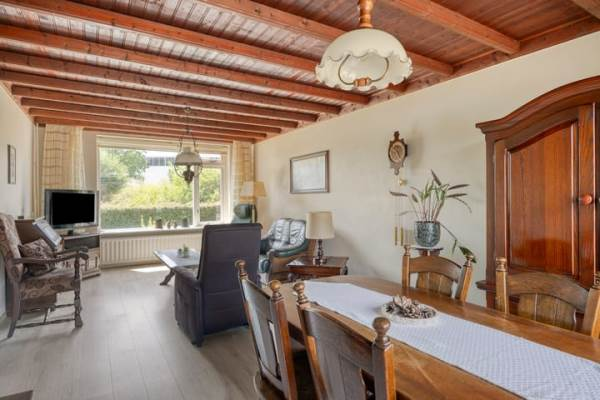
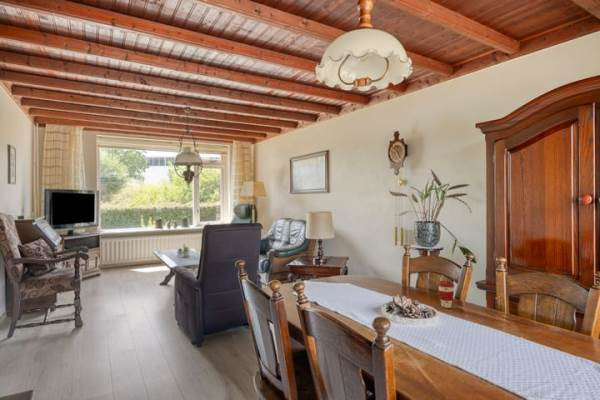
+ coffee cup [437,280,455,309]
